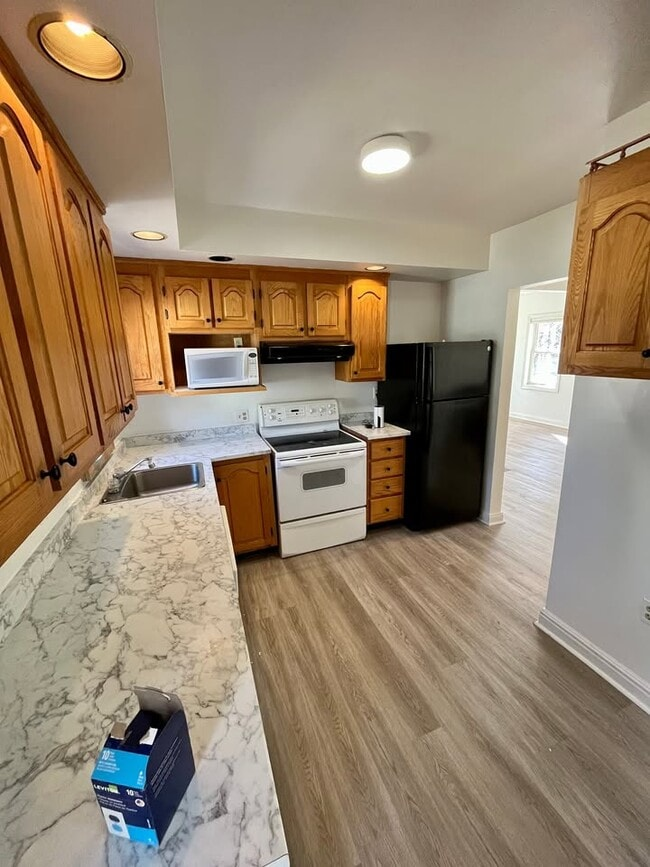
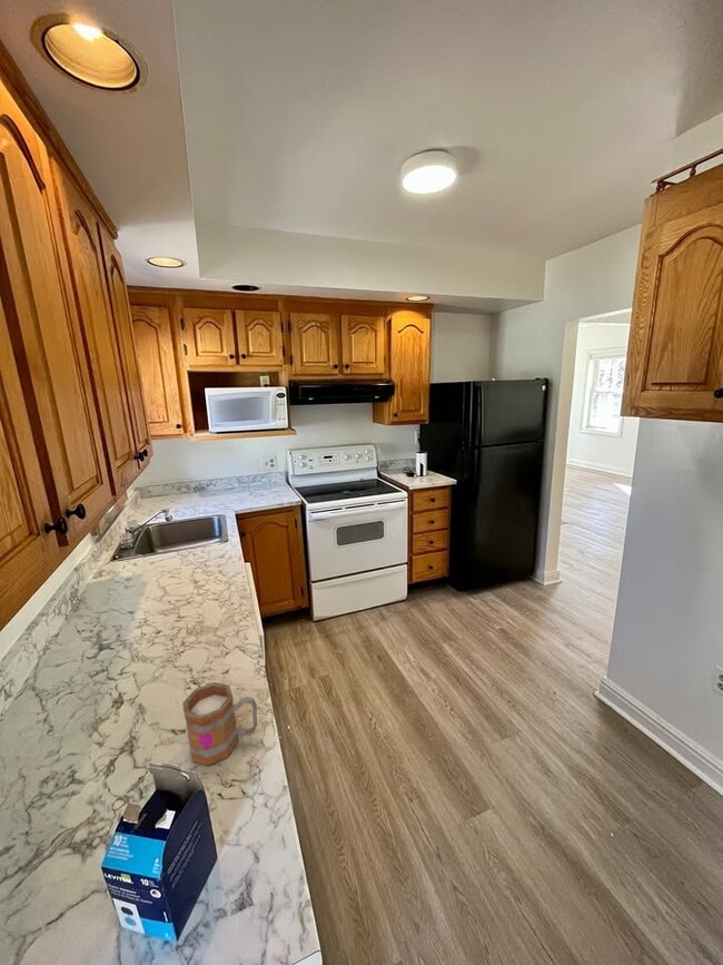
+ mug [181,681,258,767]
